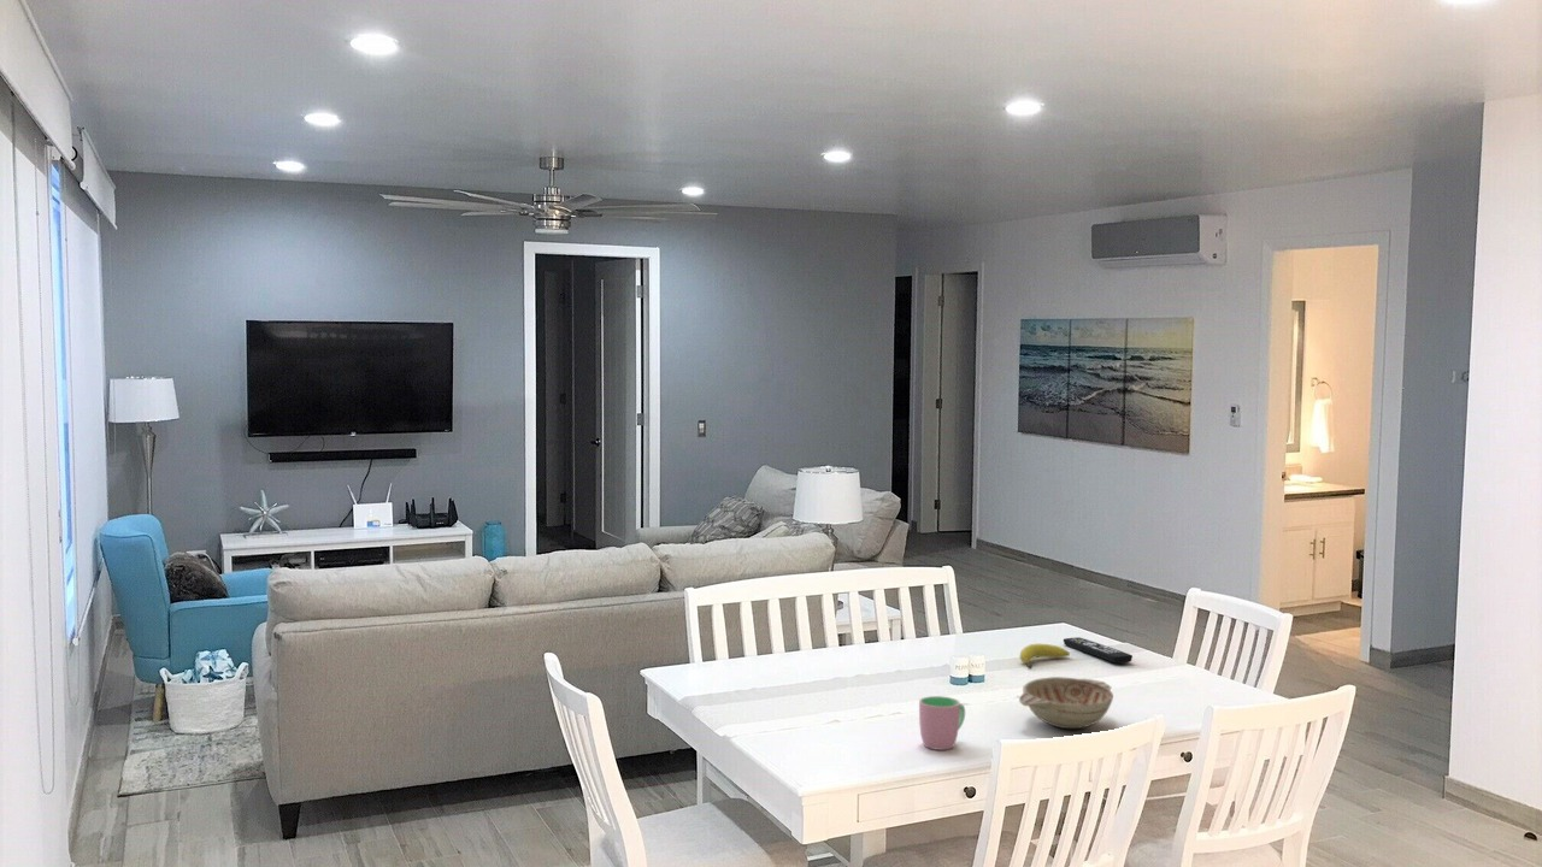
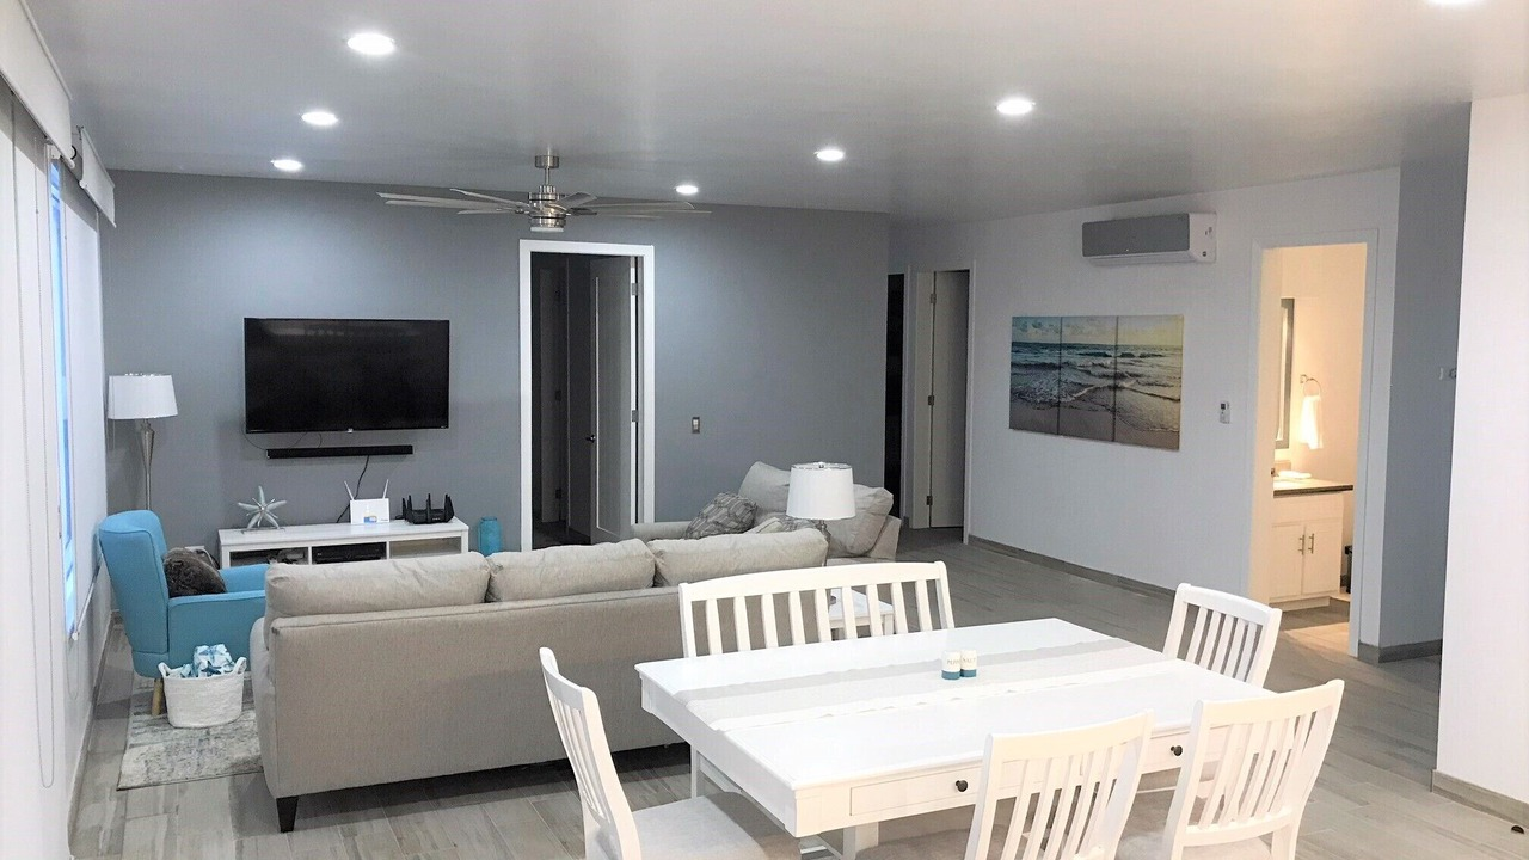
- cup [918,695,966,751]
- decorative bowl [1018,676,1114,730]
- fruit [1018,643,1071,670]
- remote control [1063,636,1134,665]
